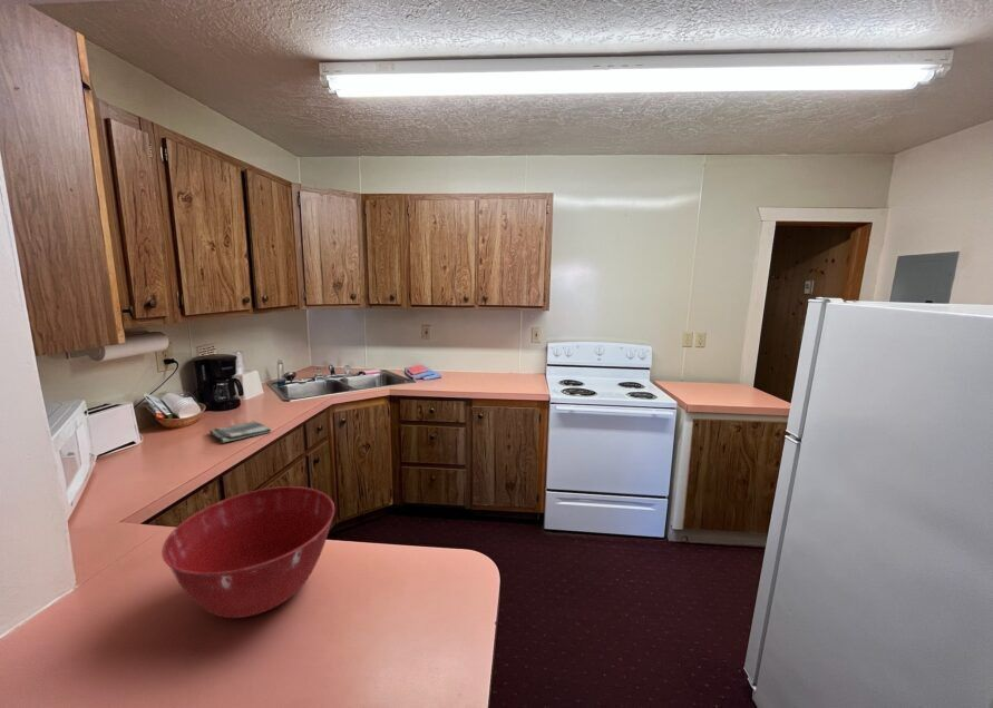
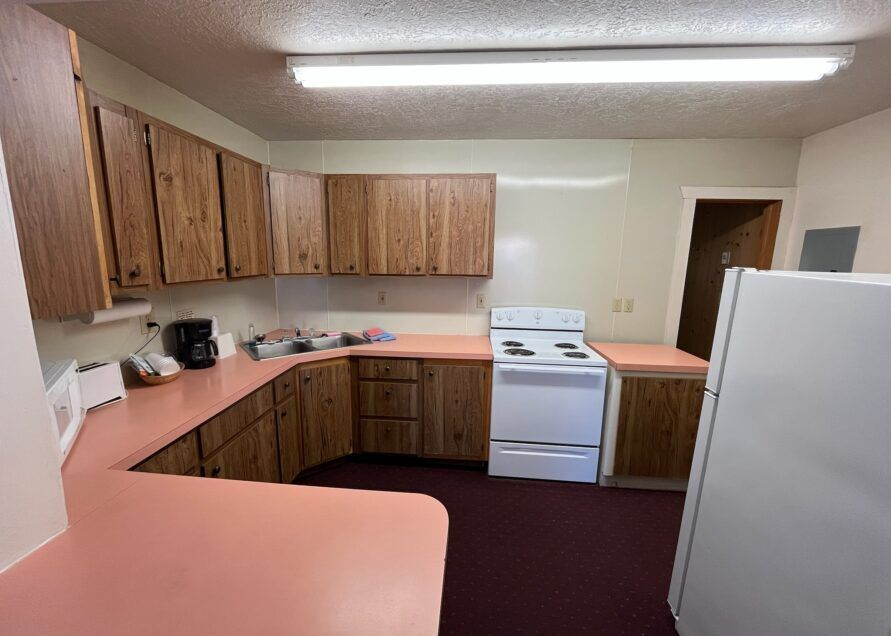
- dish towel [208,420,272,444]
- mixing bowl [160,485,335,619]
